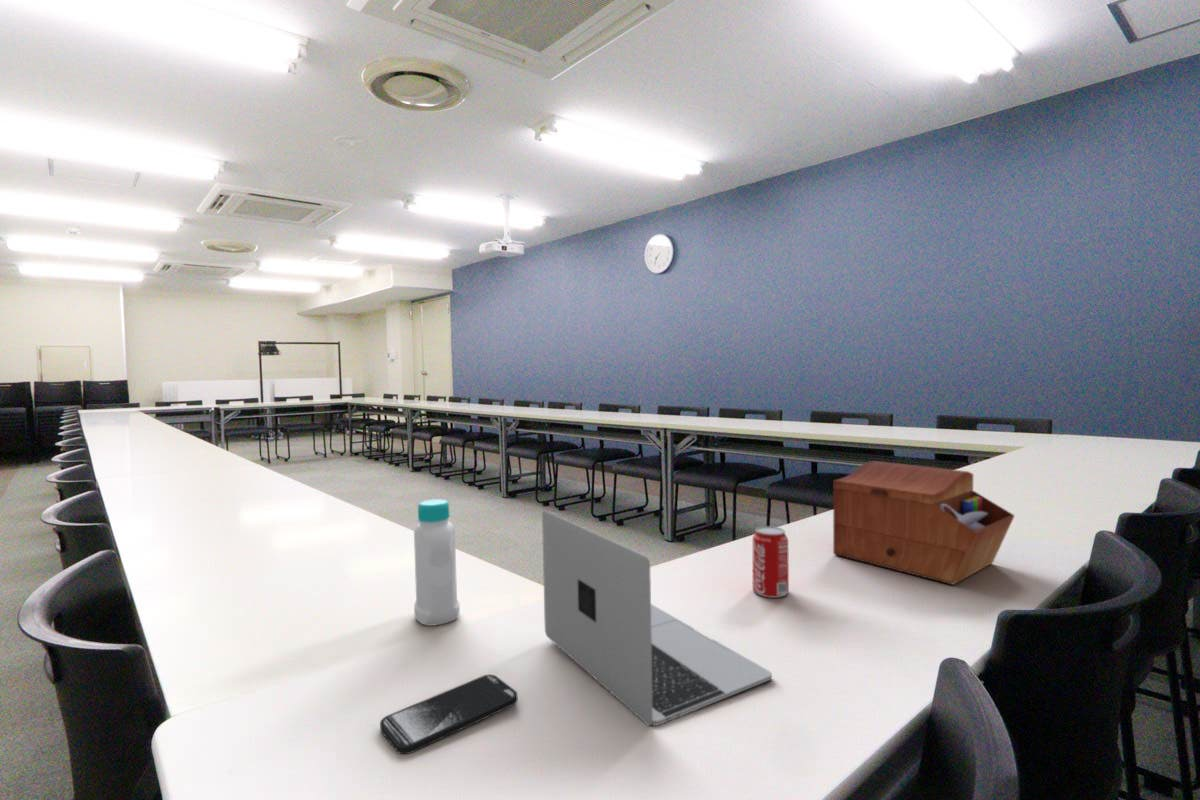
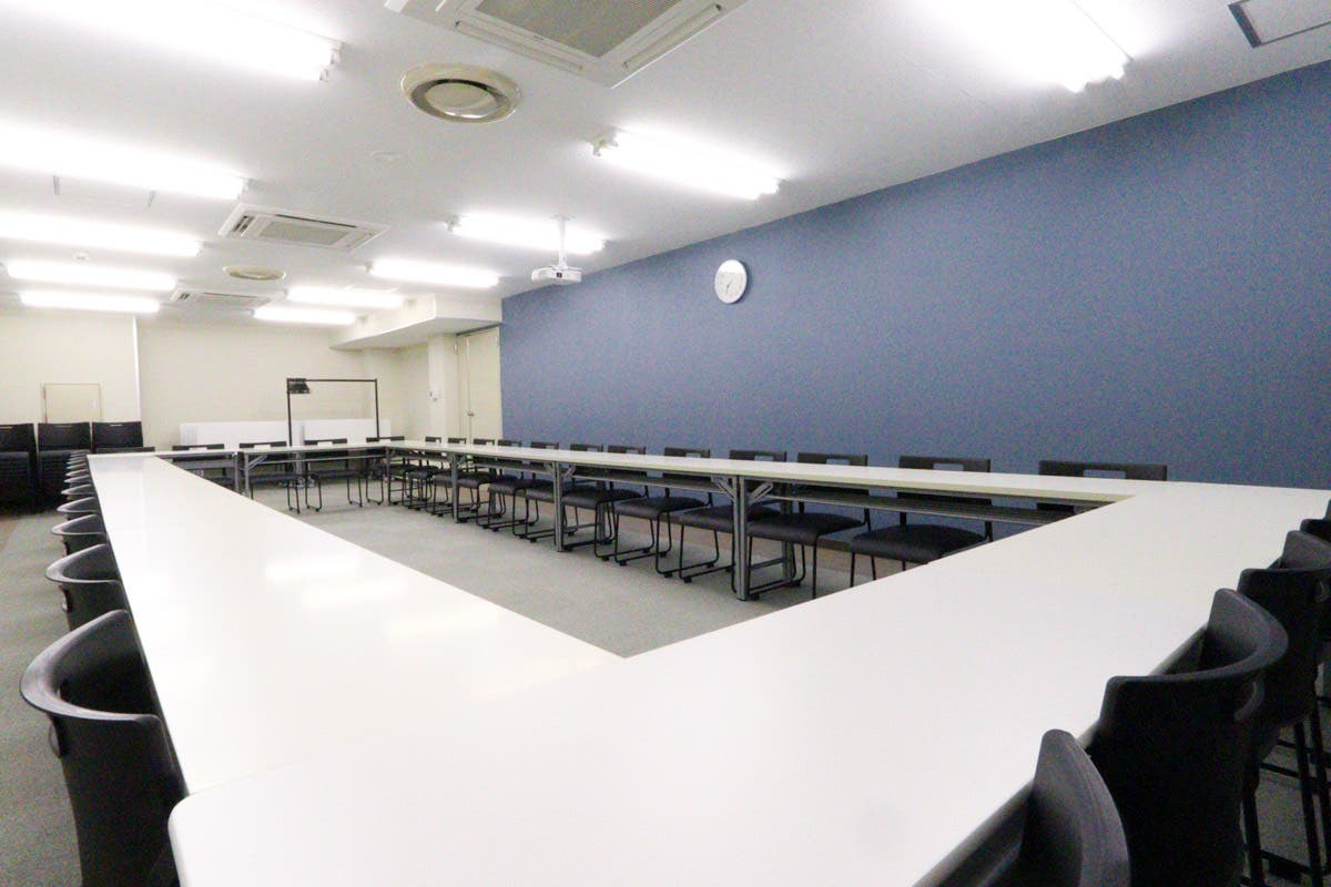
- beverage can [752,525,790,599]
- bottle [413,498,461,627]
- sewing box [832,460,1016,586]
- laptop [541,509,773,727]
- smartphone [379,674,519,755]
